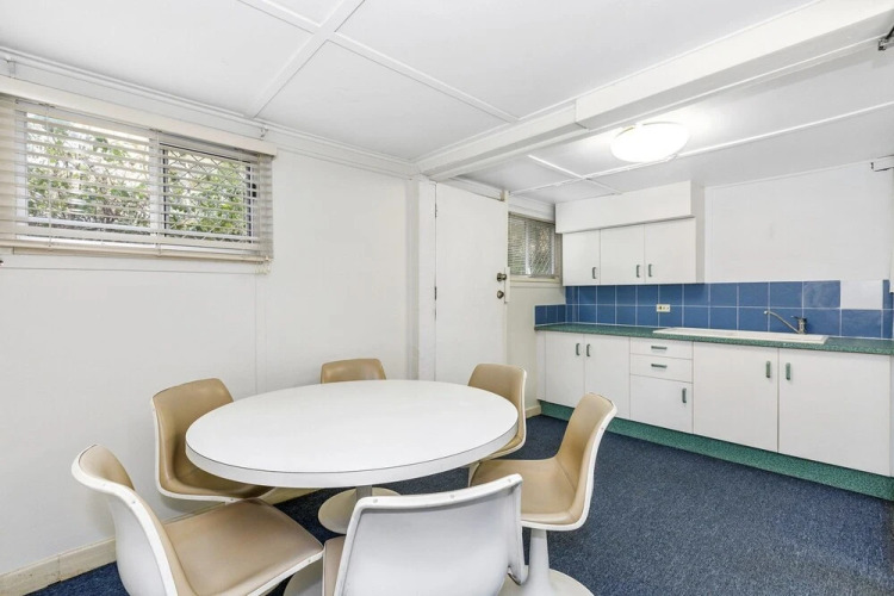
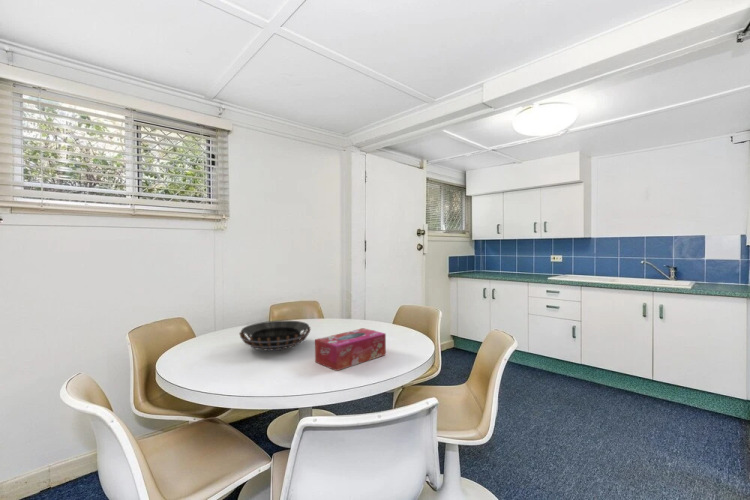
+ tissue box [314,327,387,372]
+ decorative bowl [238,320,311,351]
